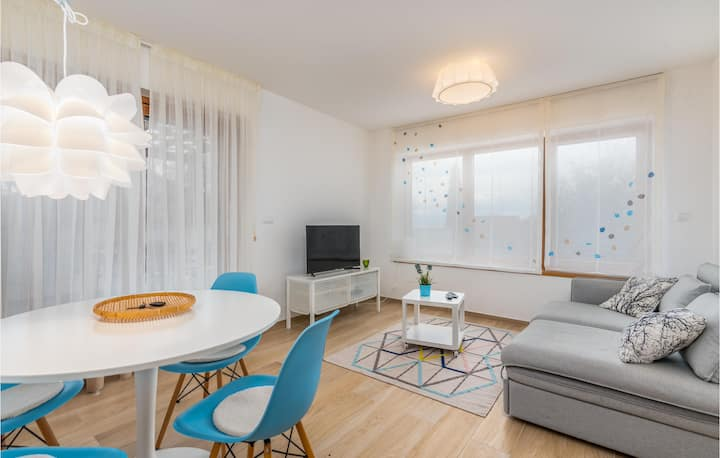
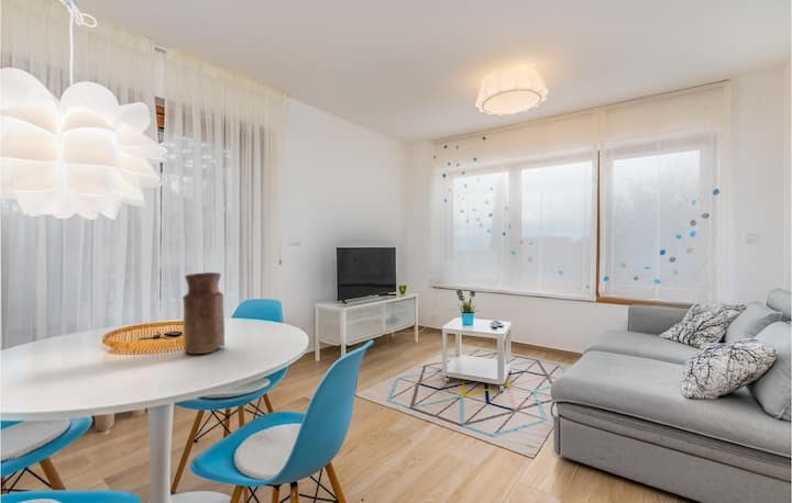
+ vase [182,271,226,355]
